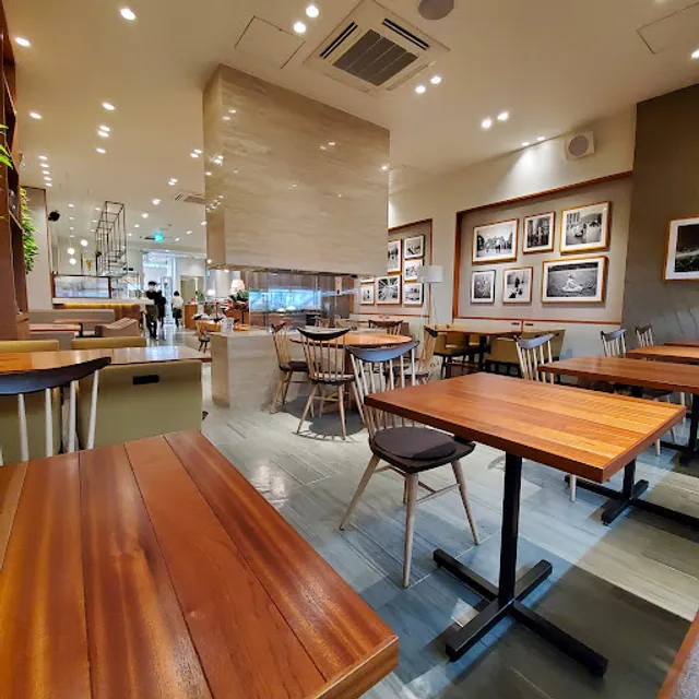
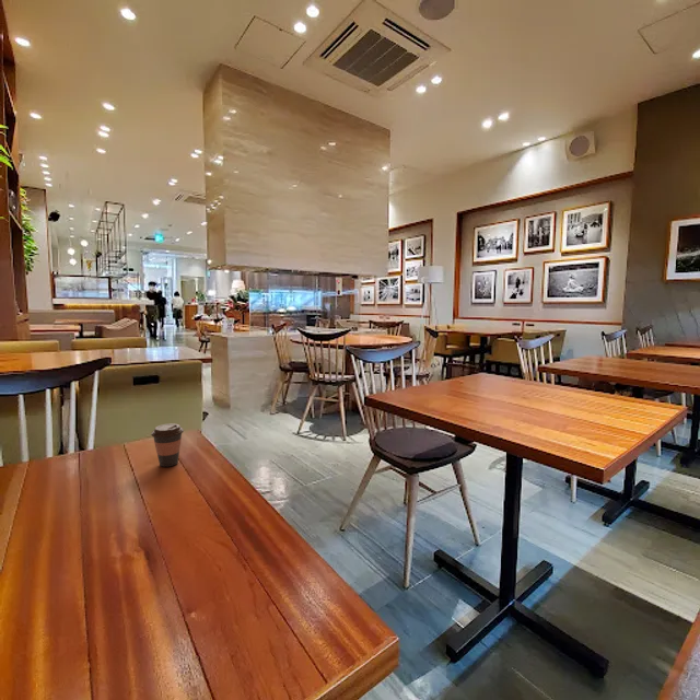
+ coffee cup [150,422,185,468]
